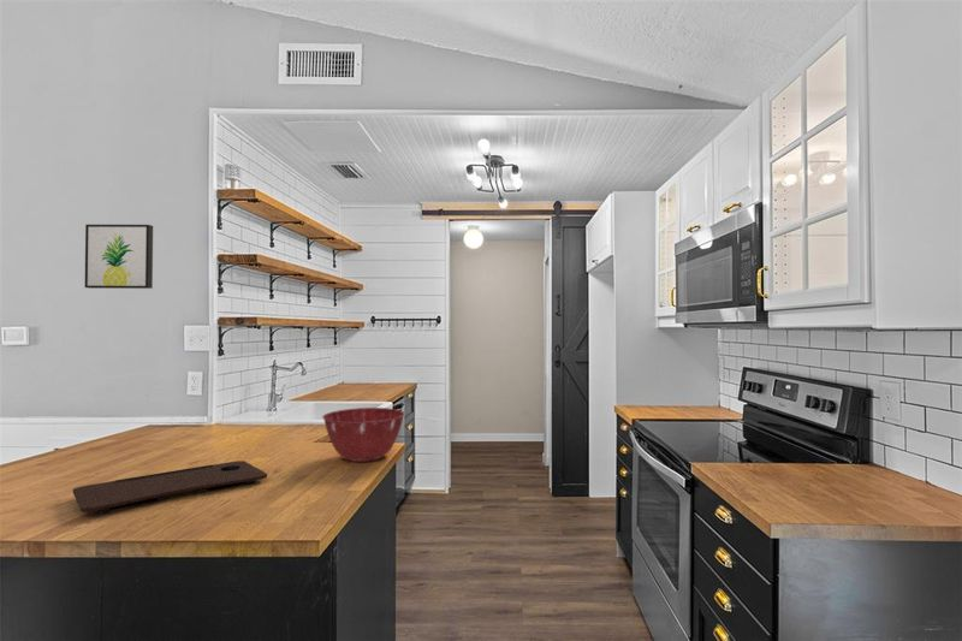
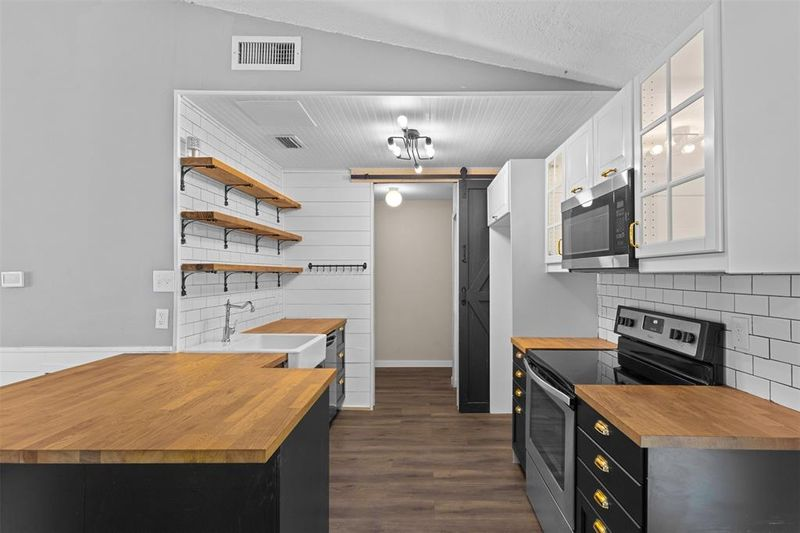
- cutting board [72,459,268,515]
- mixing bowl [321,406,405,463]
- wall art [84,224,154,290]
